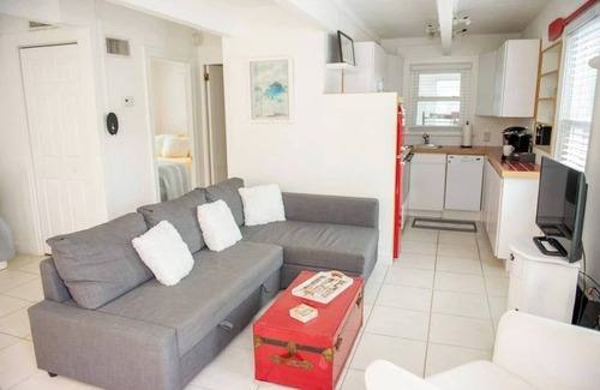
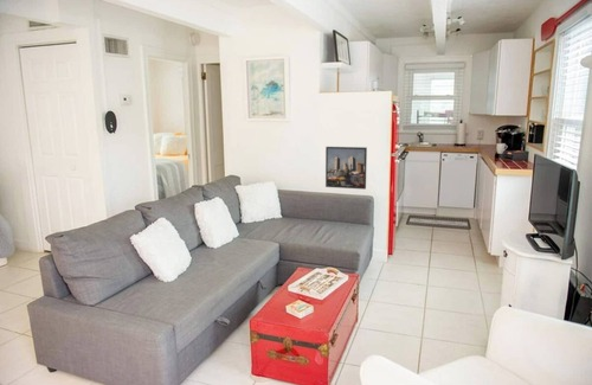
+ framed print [324,146,368,191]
